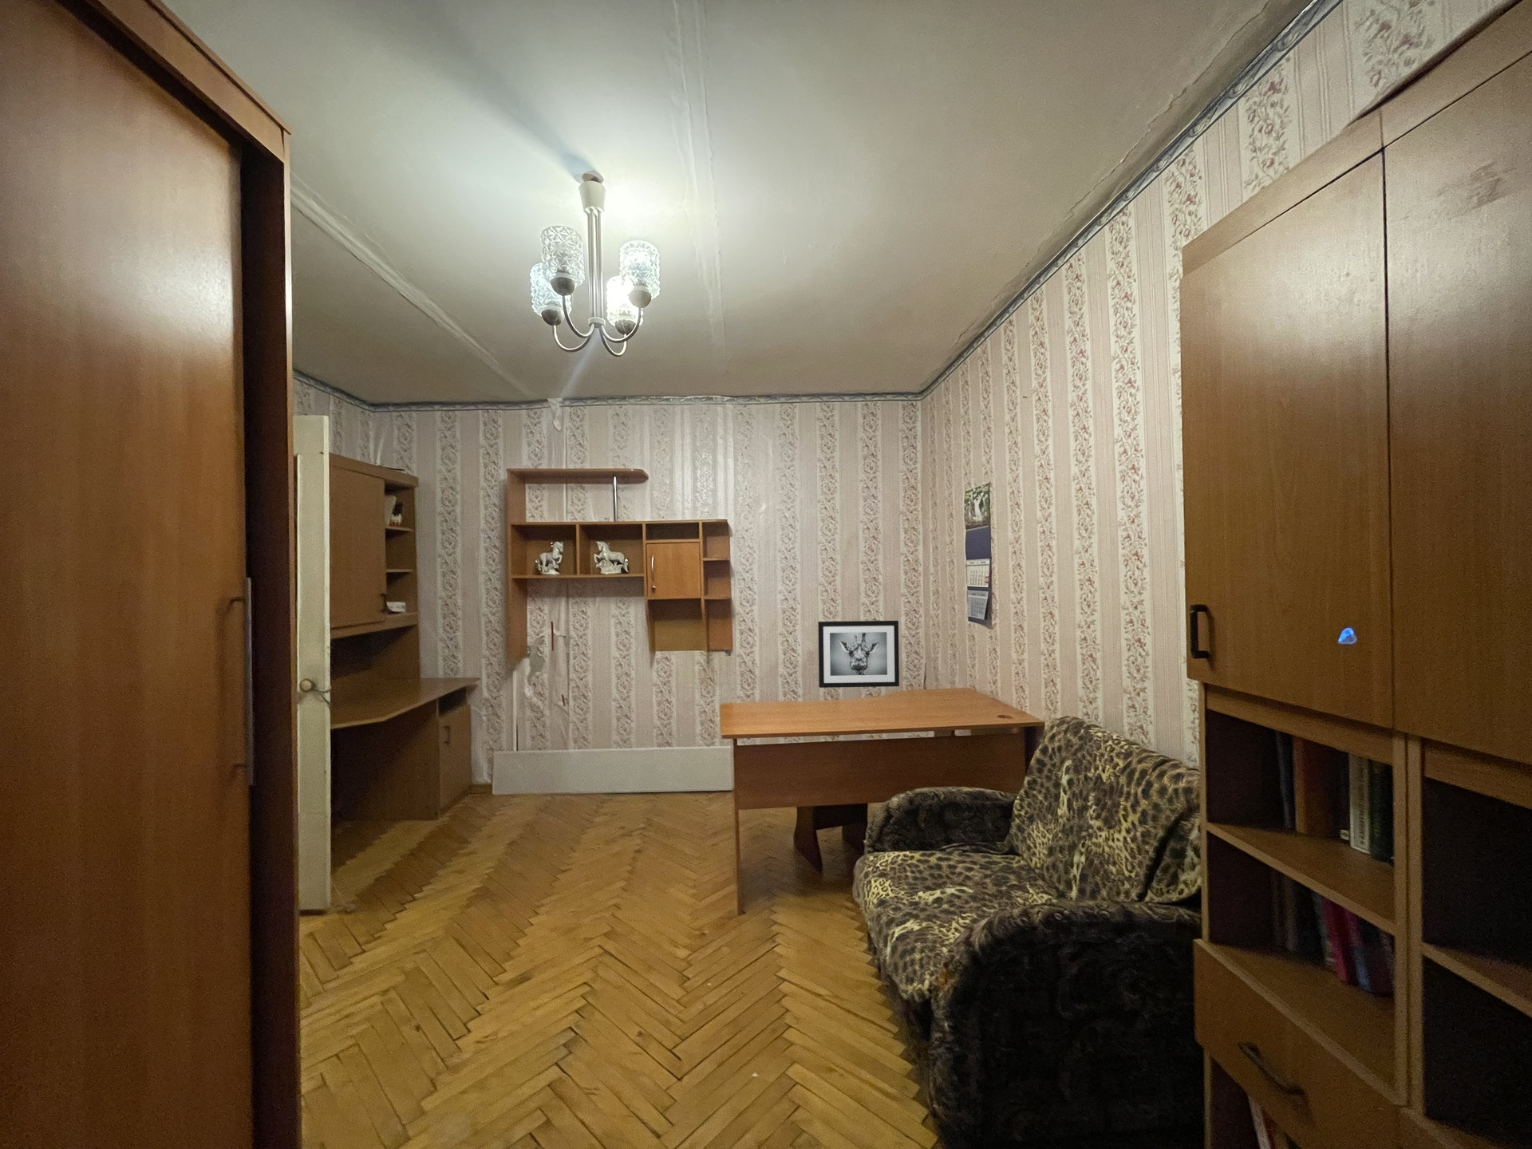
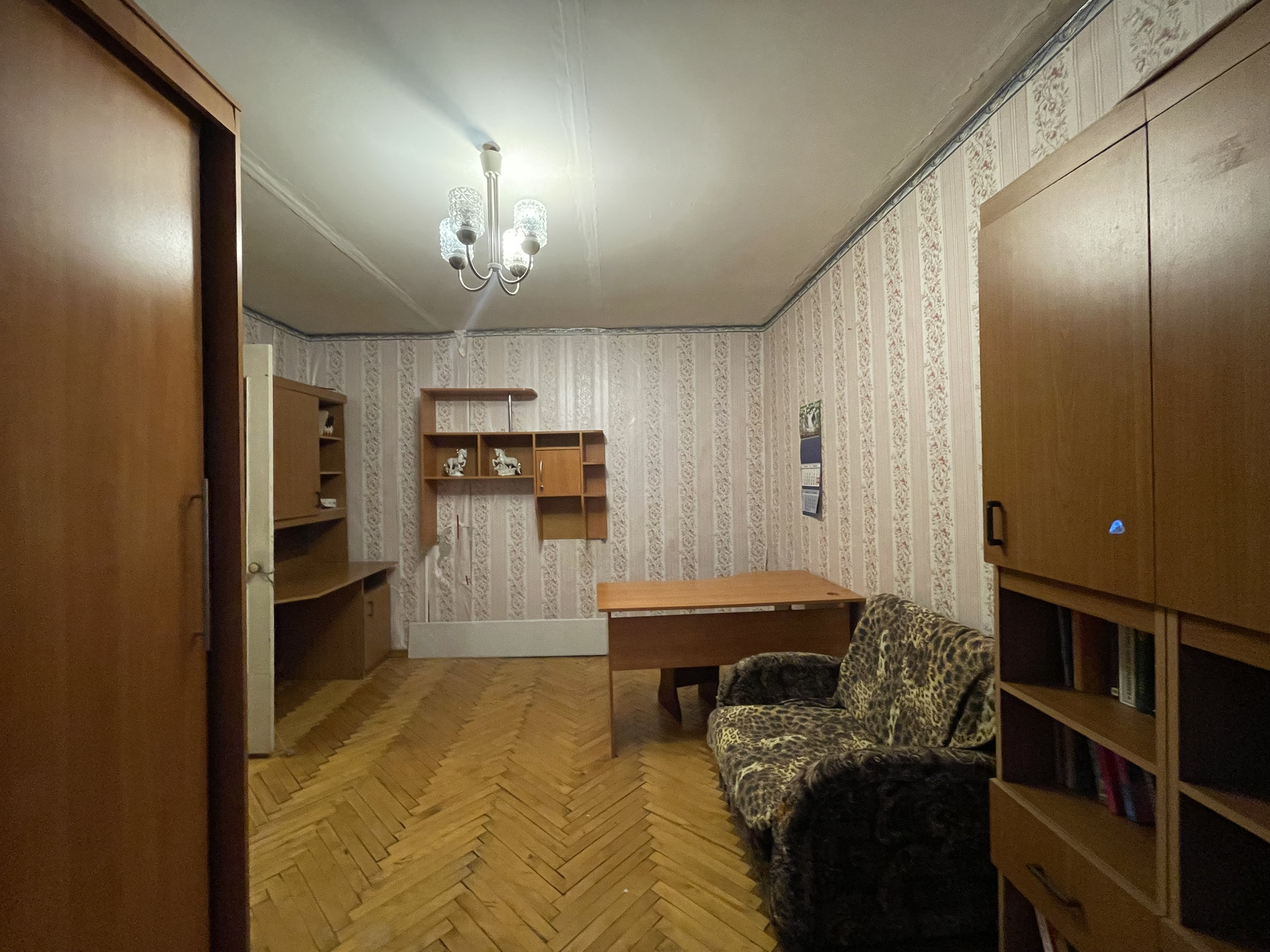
- wall art [817,620,900,689]
